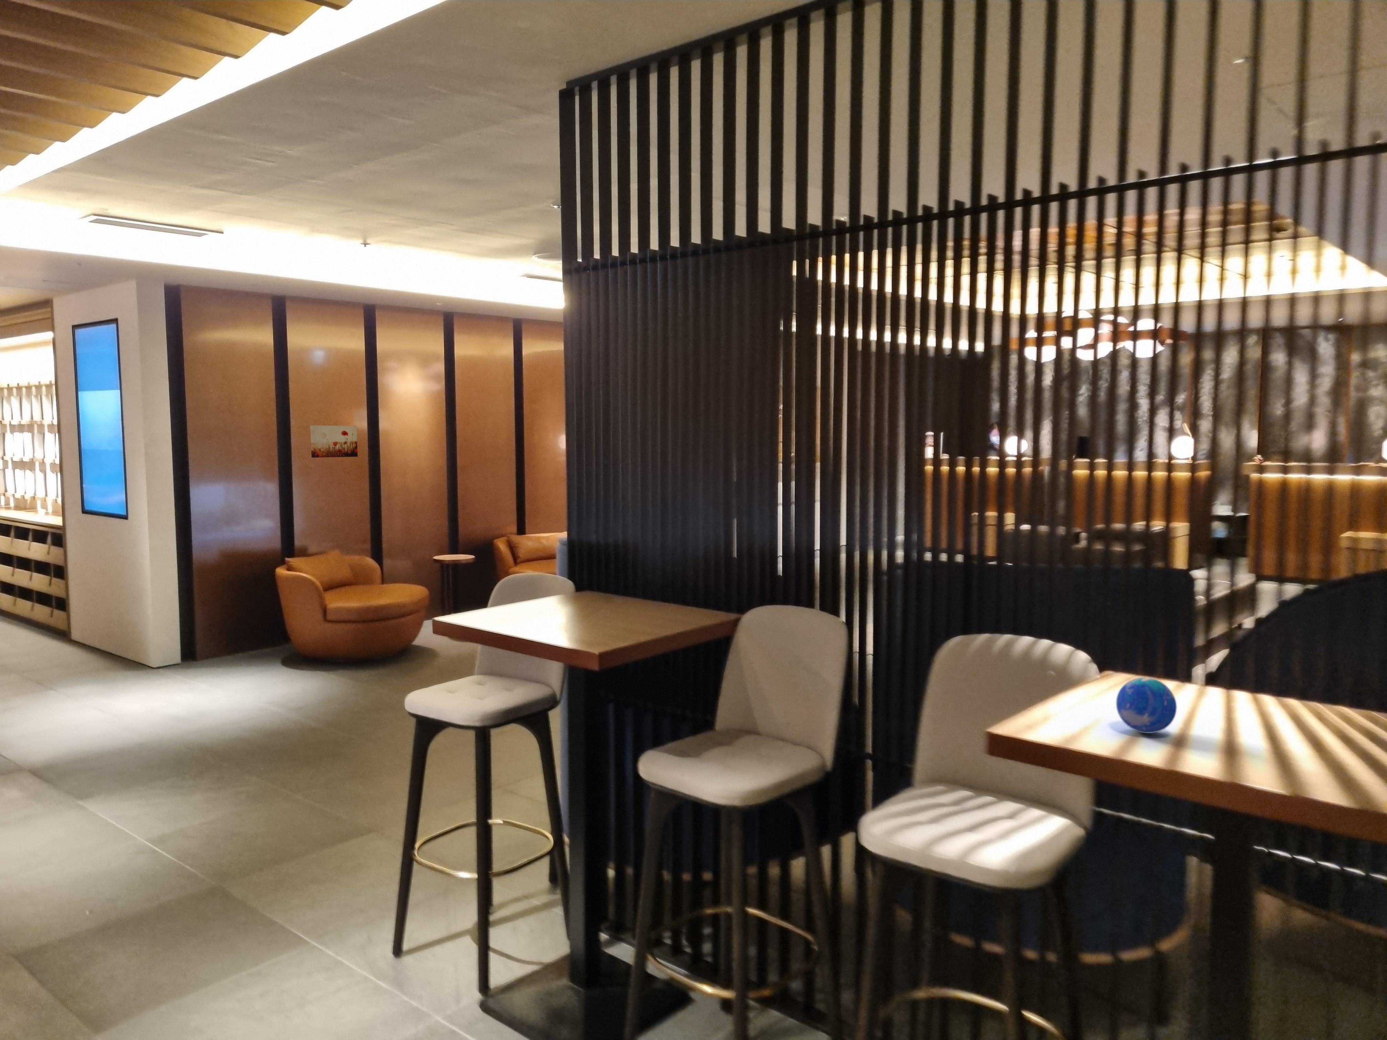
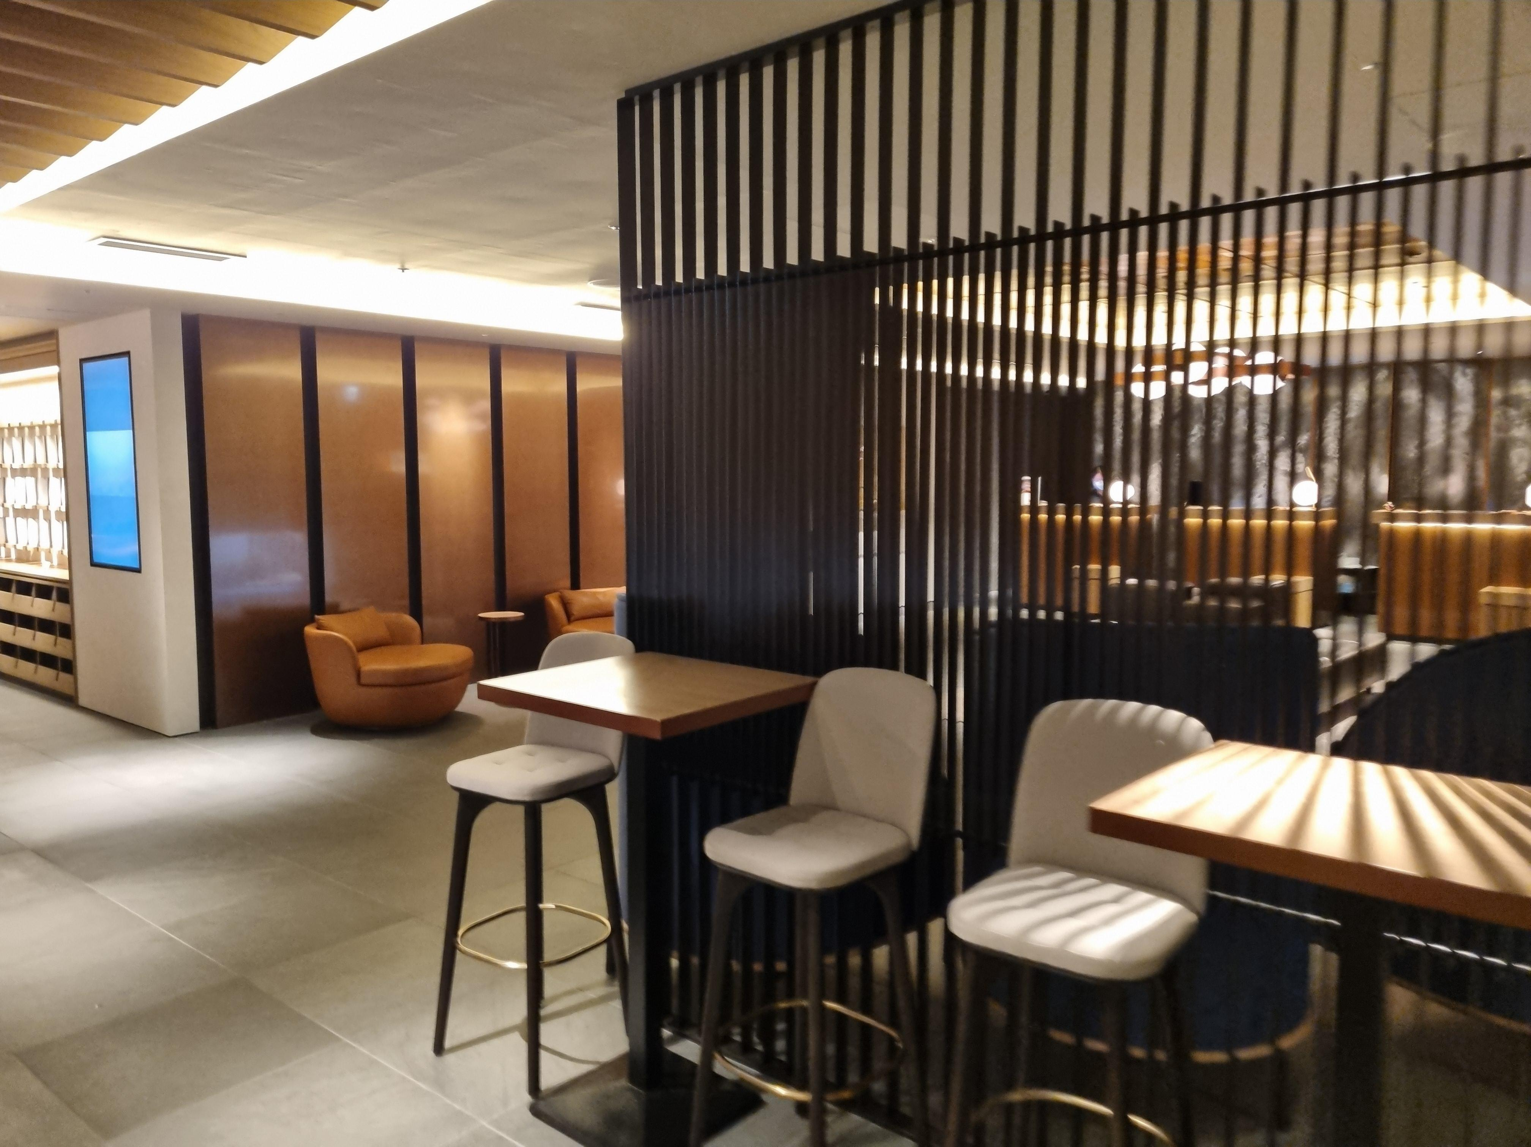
- wall art [310,425,358,458]
- decorative orb [1116,677,1177,733]
